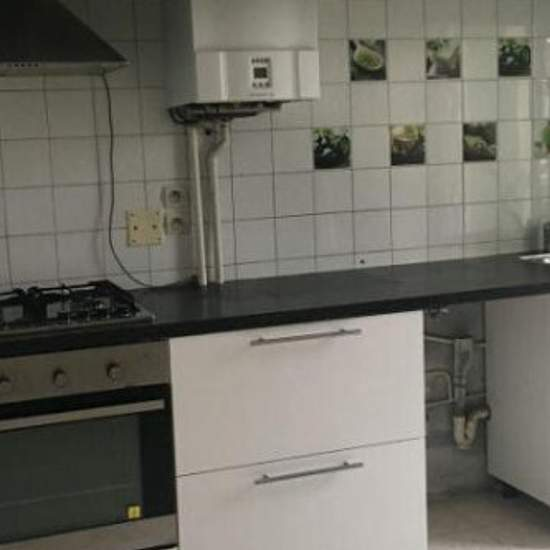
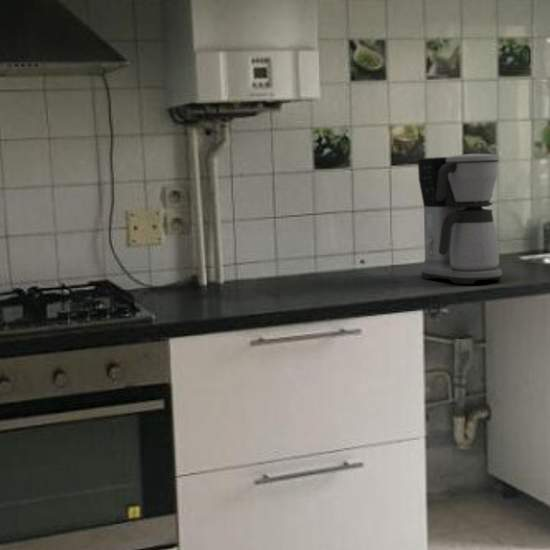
+ coffee maker [417,153,503,285]
